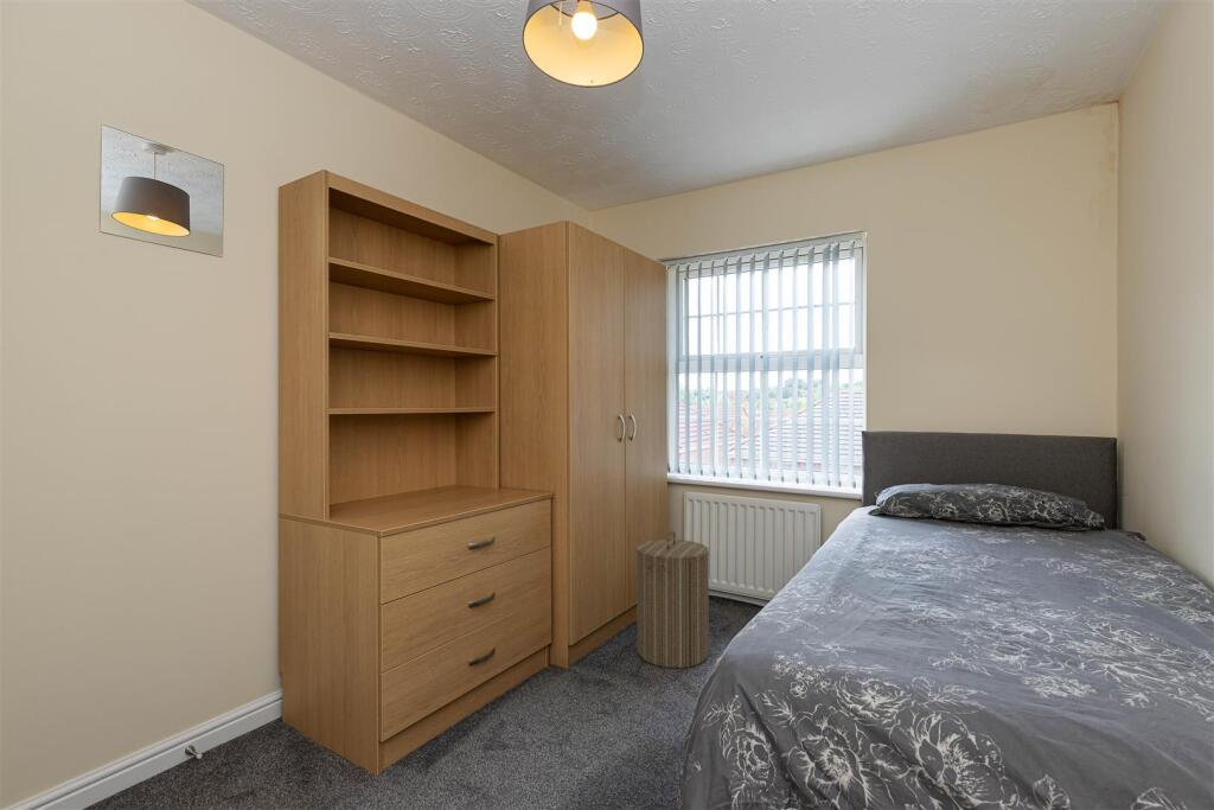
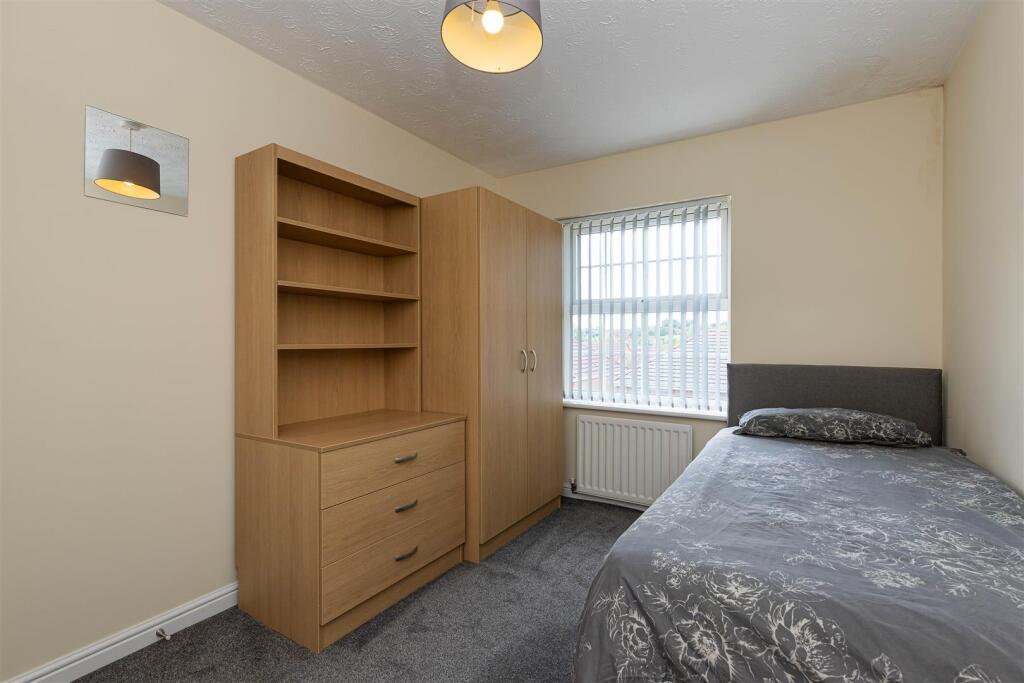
- laundry hamper [635,530,710,669]
